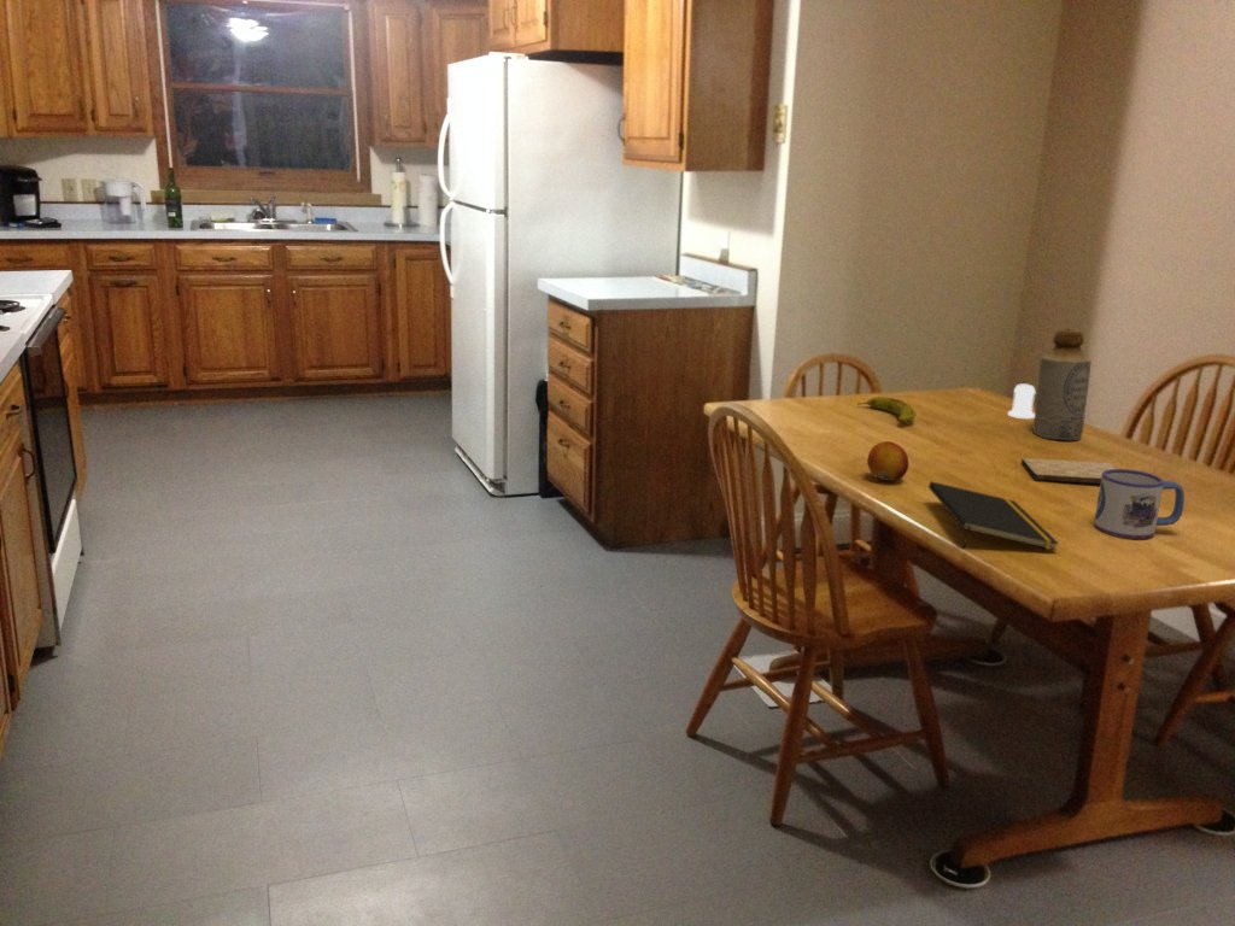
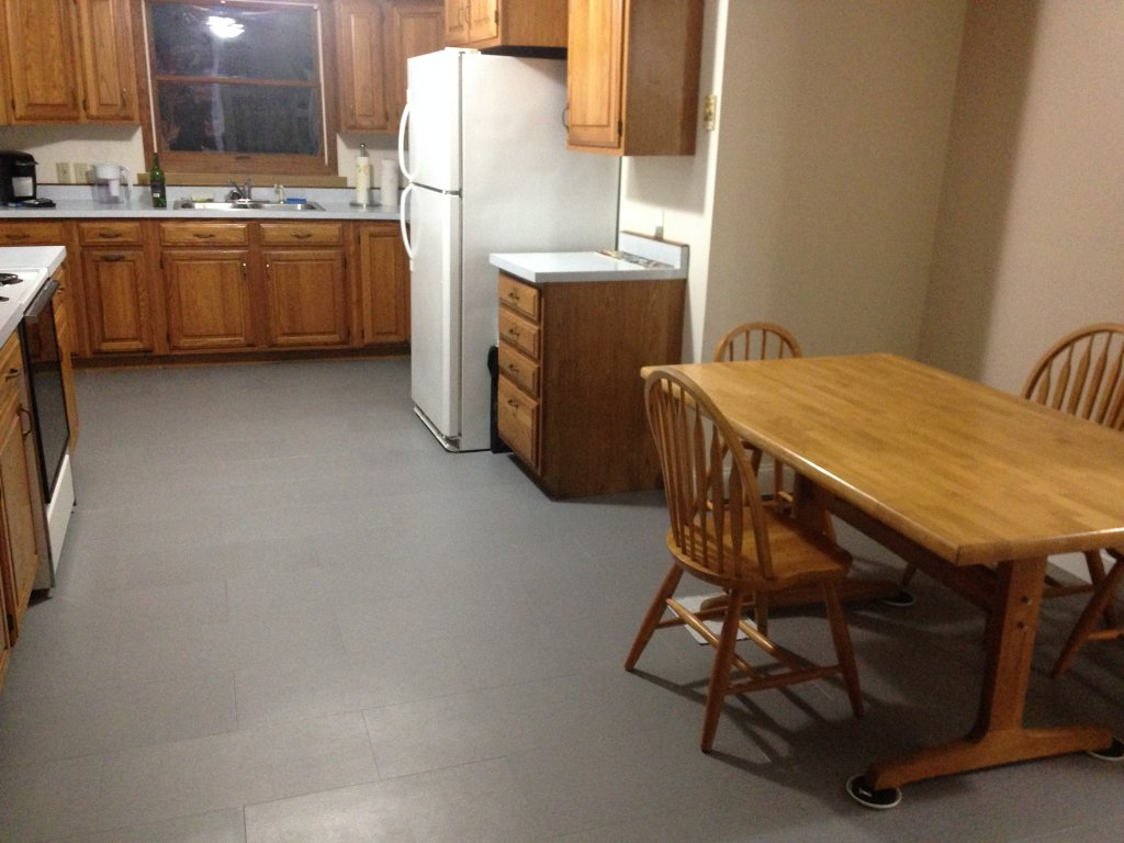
- salt shaker [1007,383,1036,420]
- cutting board [1020,457,1117,485]
- mug [1093,468,1186,540]
- fruit [866,440,909,482]
- bottle [1032,327,1093,441]
- fruit [856,395,918,424]
- notepad [927,480,1060,552]
